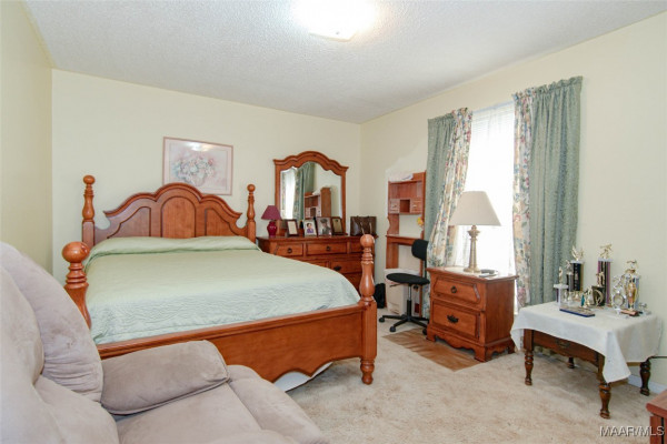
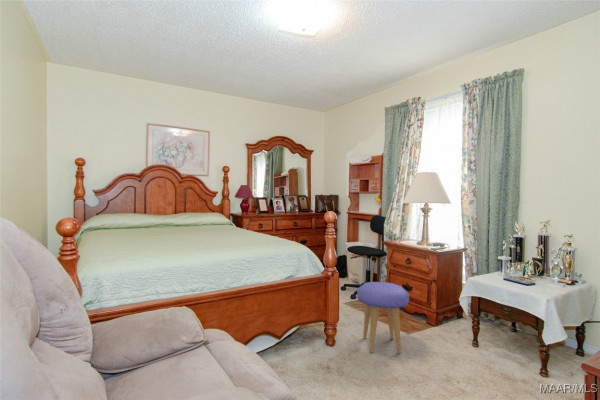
+ stool [356,281,410,355]
